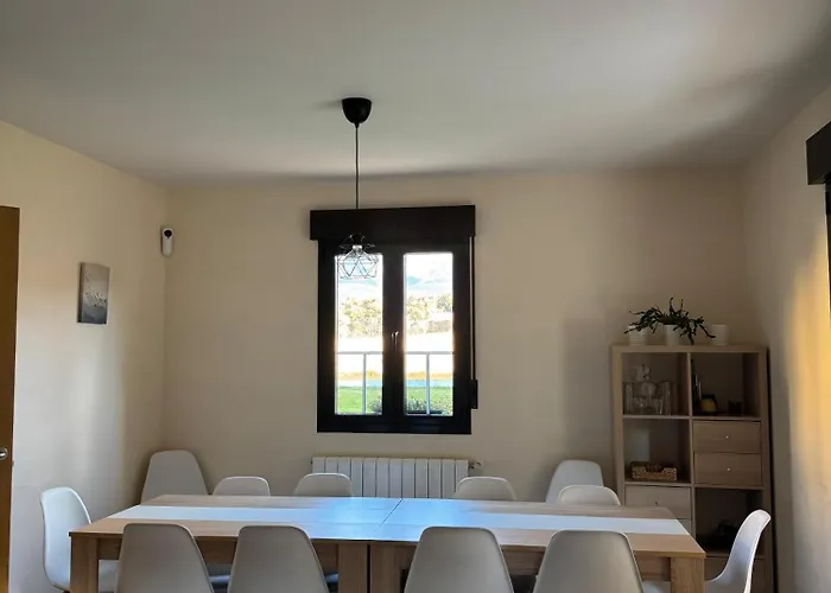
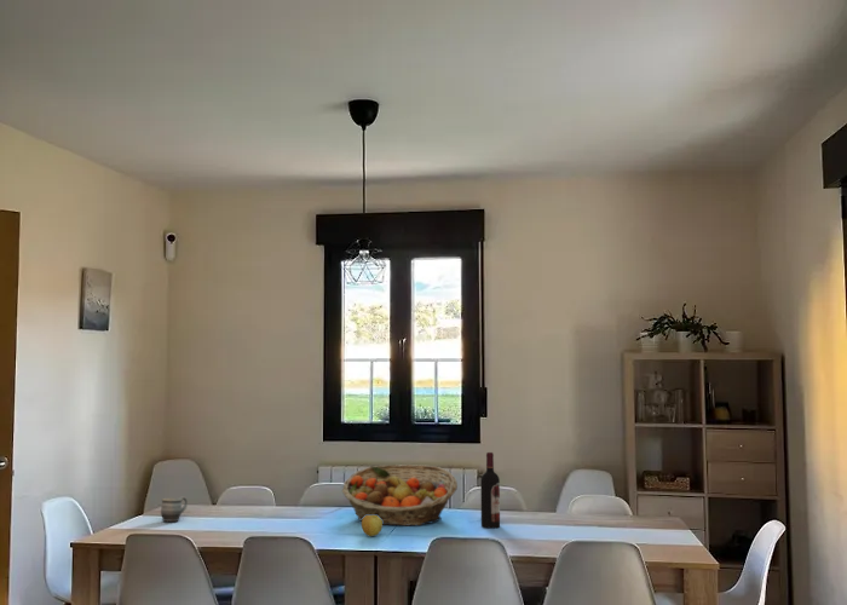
+ mug [160,496,189,523]
+ apple [361,515,384,537]
+ fruit basket [341,463,459,528]
+ wine bottle [479,451,501,529]
